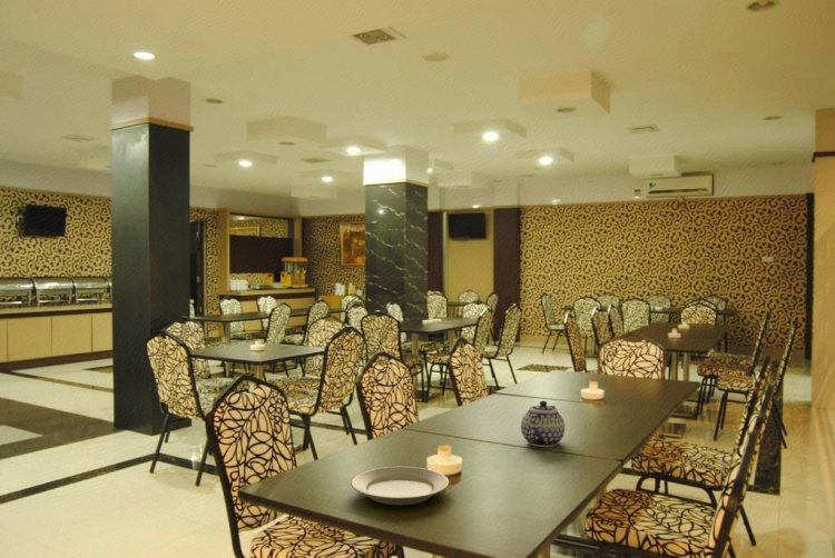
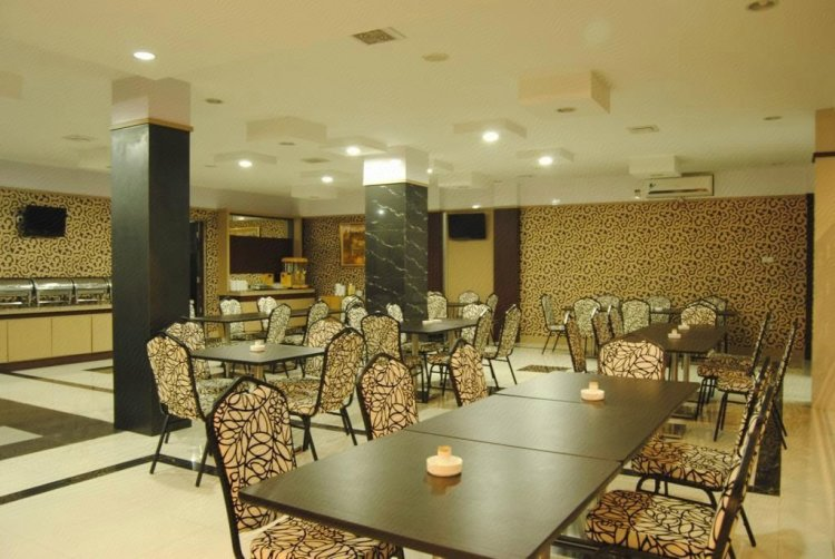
- teapot [520,400,566,448]
- plate [351,466,450,506]
